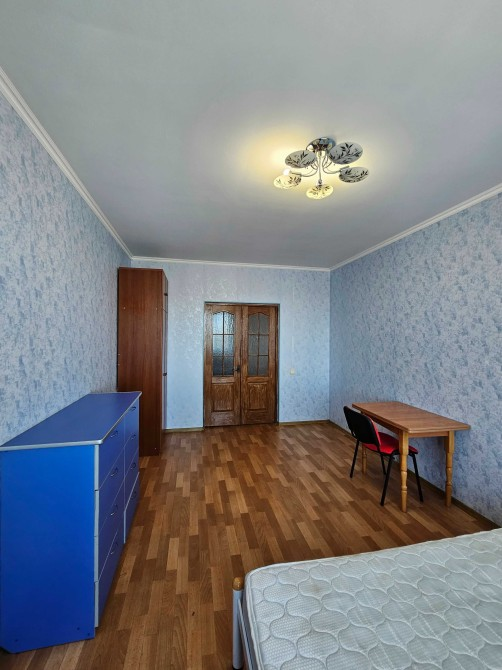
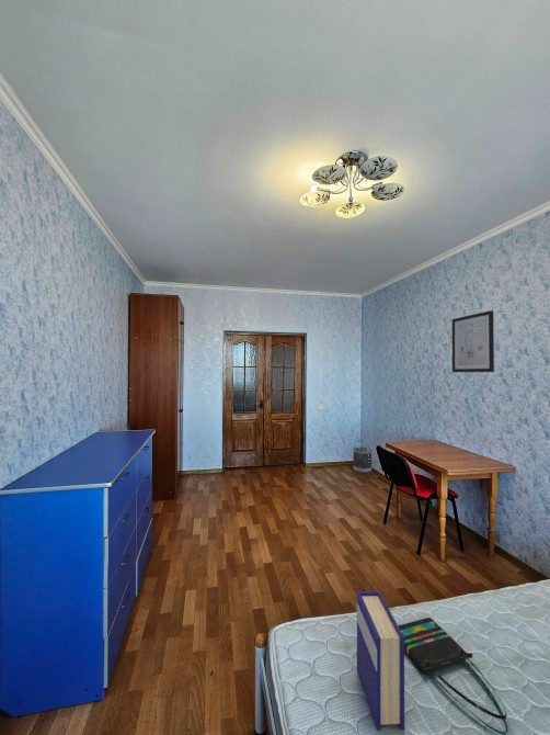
+ wastebasket [352,446,373,474]
+ tote bag [398,617,508,735]
+ wall art [451,309,495,373]
+ hardback book [356,590,405,732]
